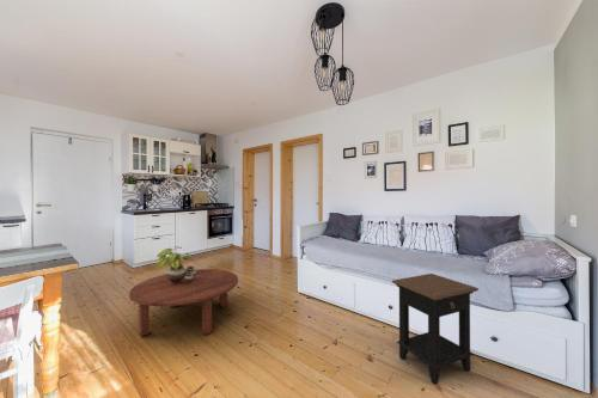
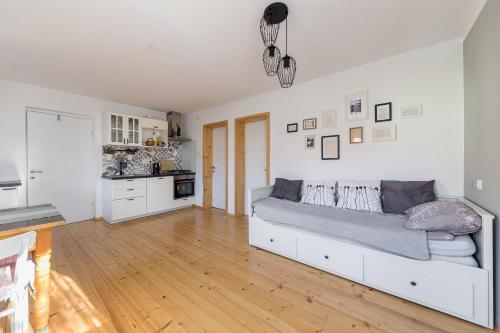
- potted plant [155,245,196,283]
- side table [391,273,480,386]
- coffee table [128,268,239,337]
